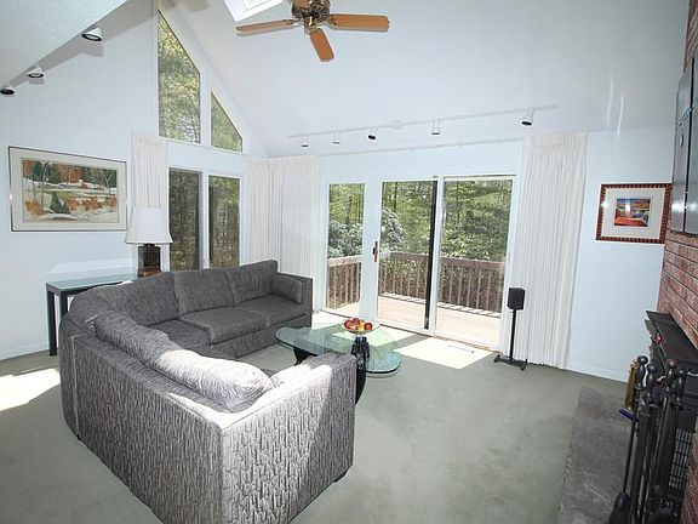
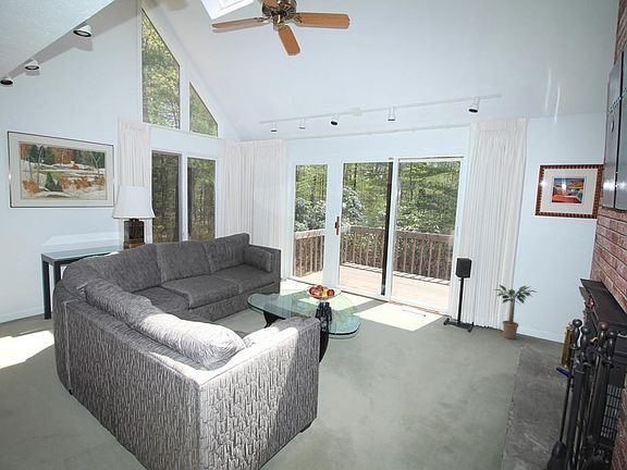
+ potted plant [493,284,538,341]
